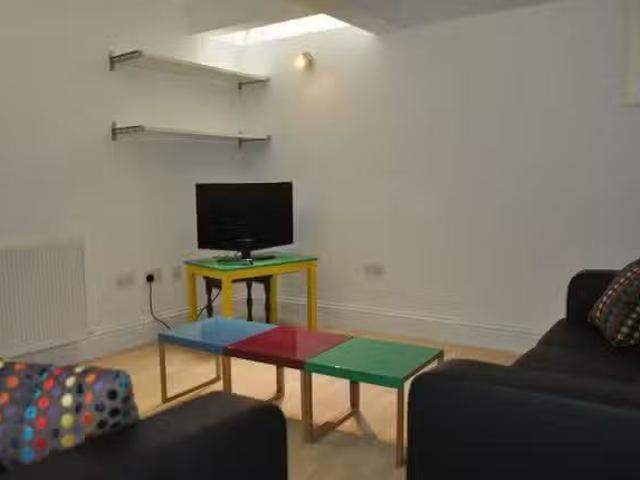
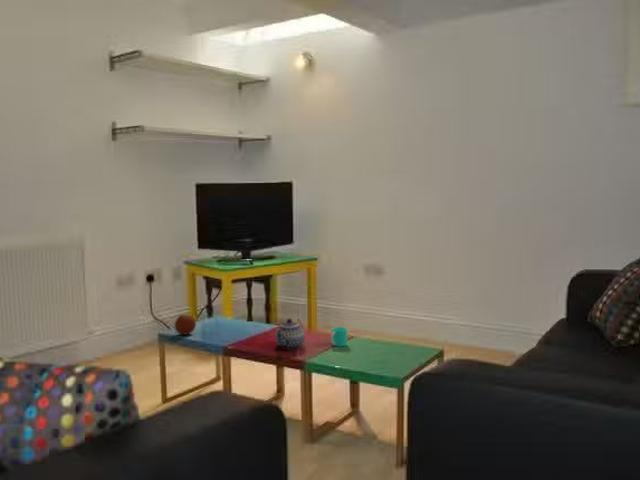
+ fruit [174,314,197,336]
+ cup [329,326,348,347]
+ teapot [274,318,306,350]
